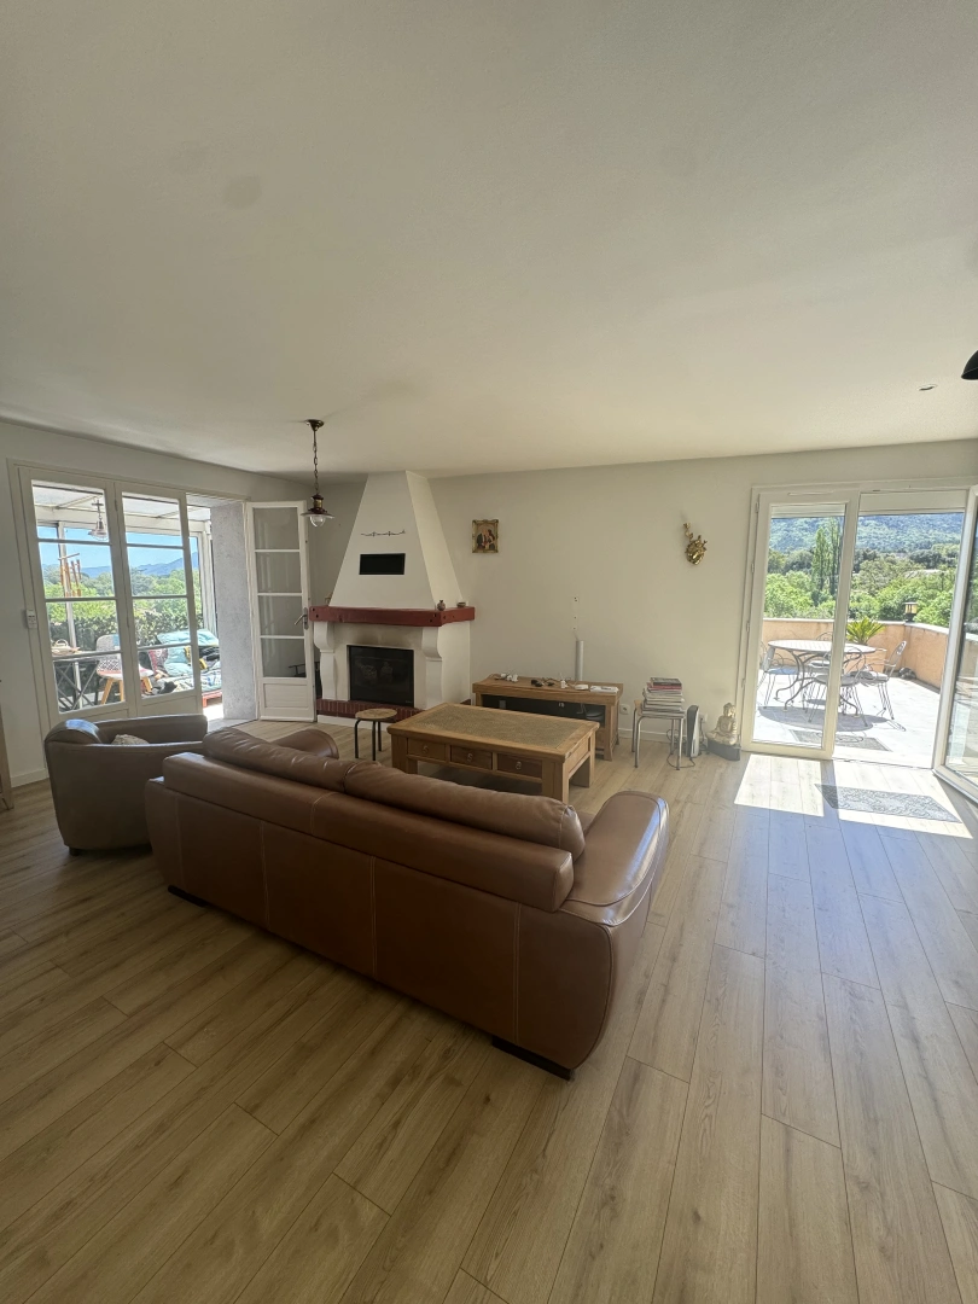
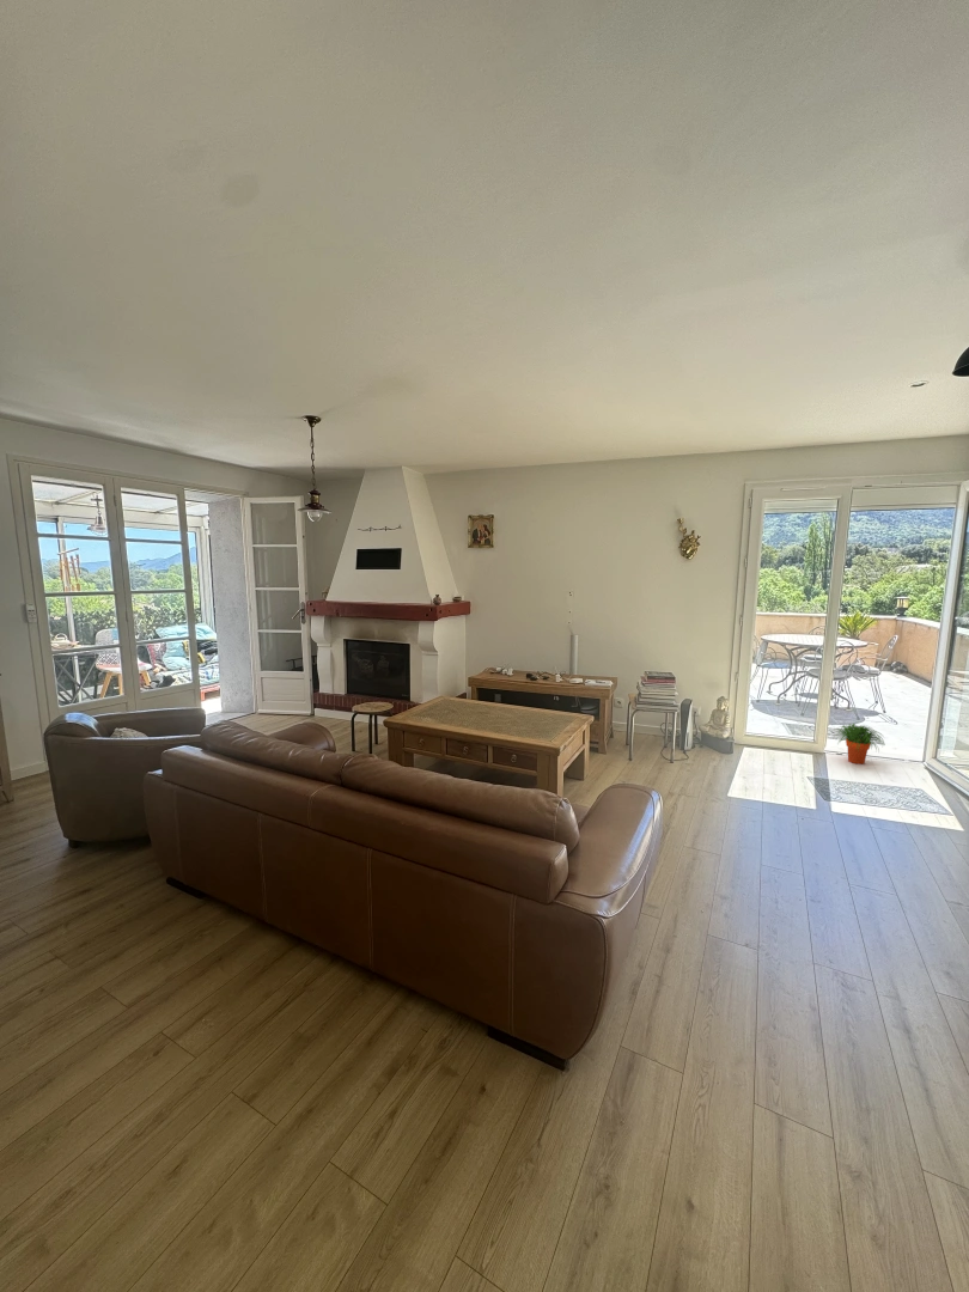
+ potted plant [831,723,885,766]
